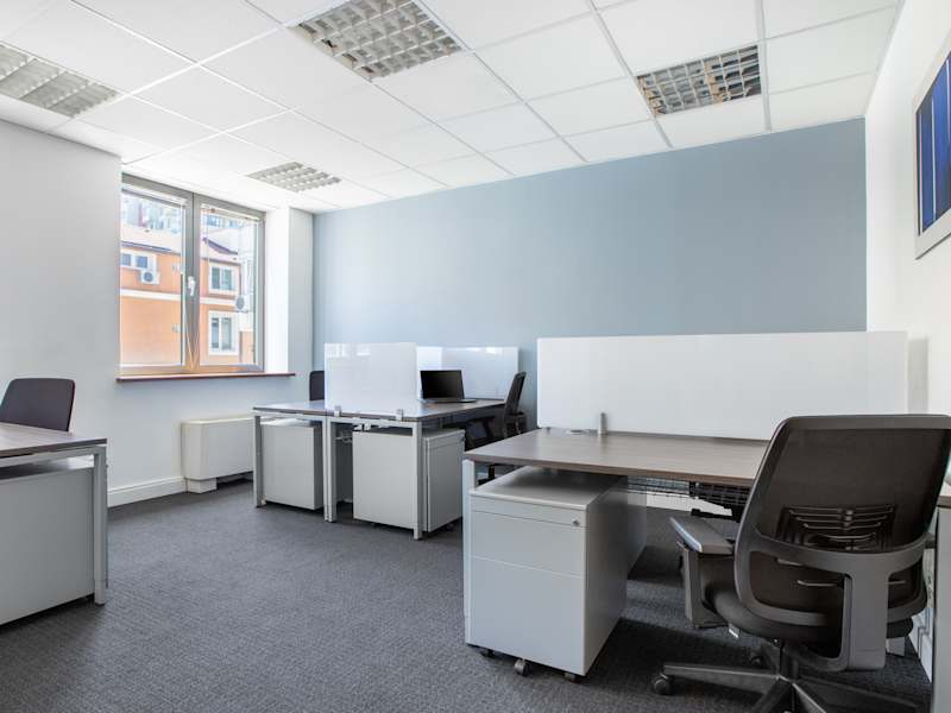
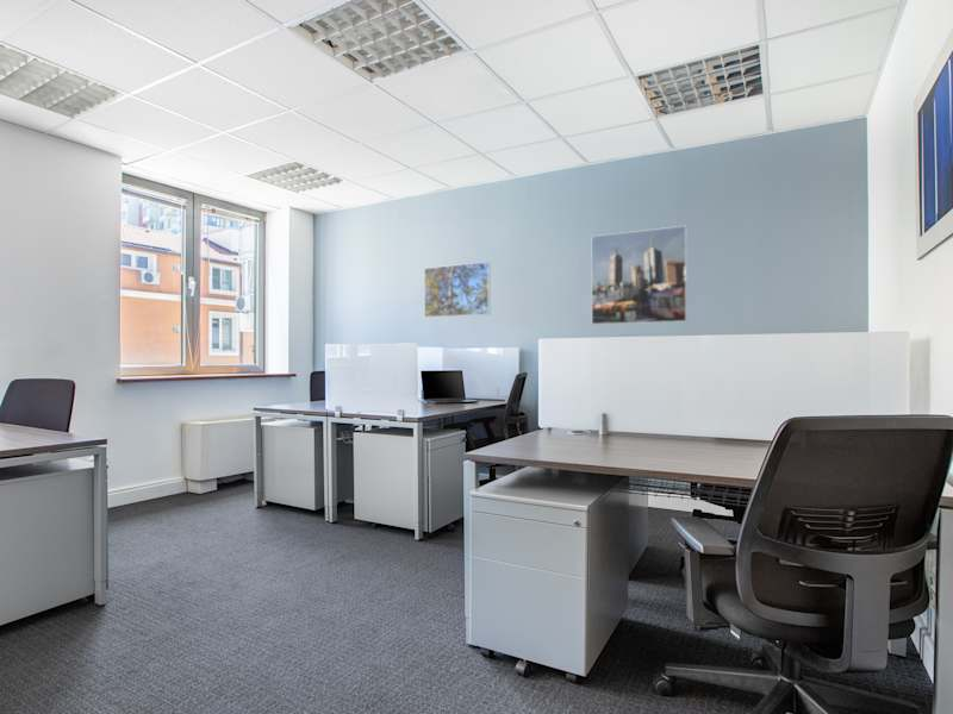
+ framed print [591,225,689,326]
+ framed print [423,261,491,319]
